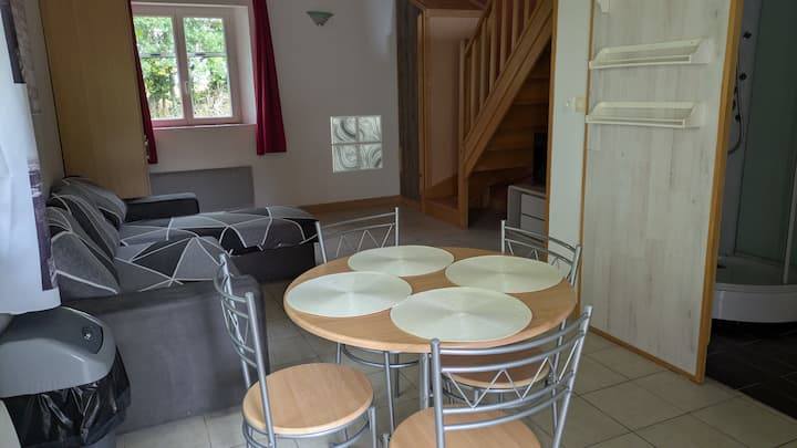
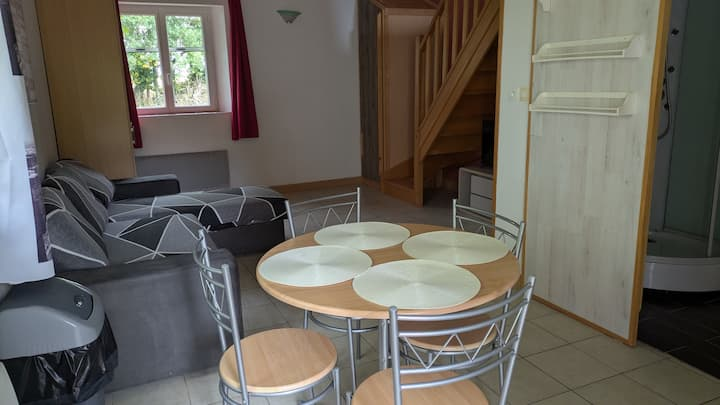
- wall art [330,114,384,174]
